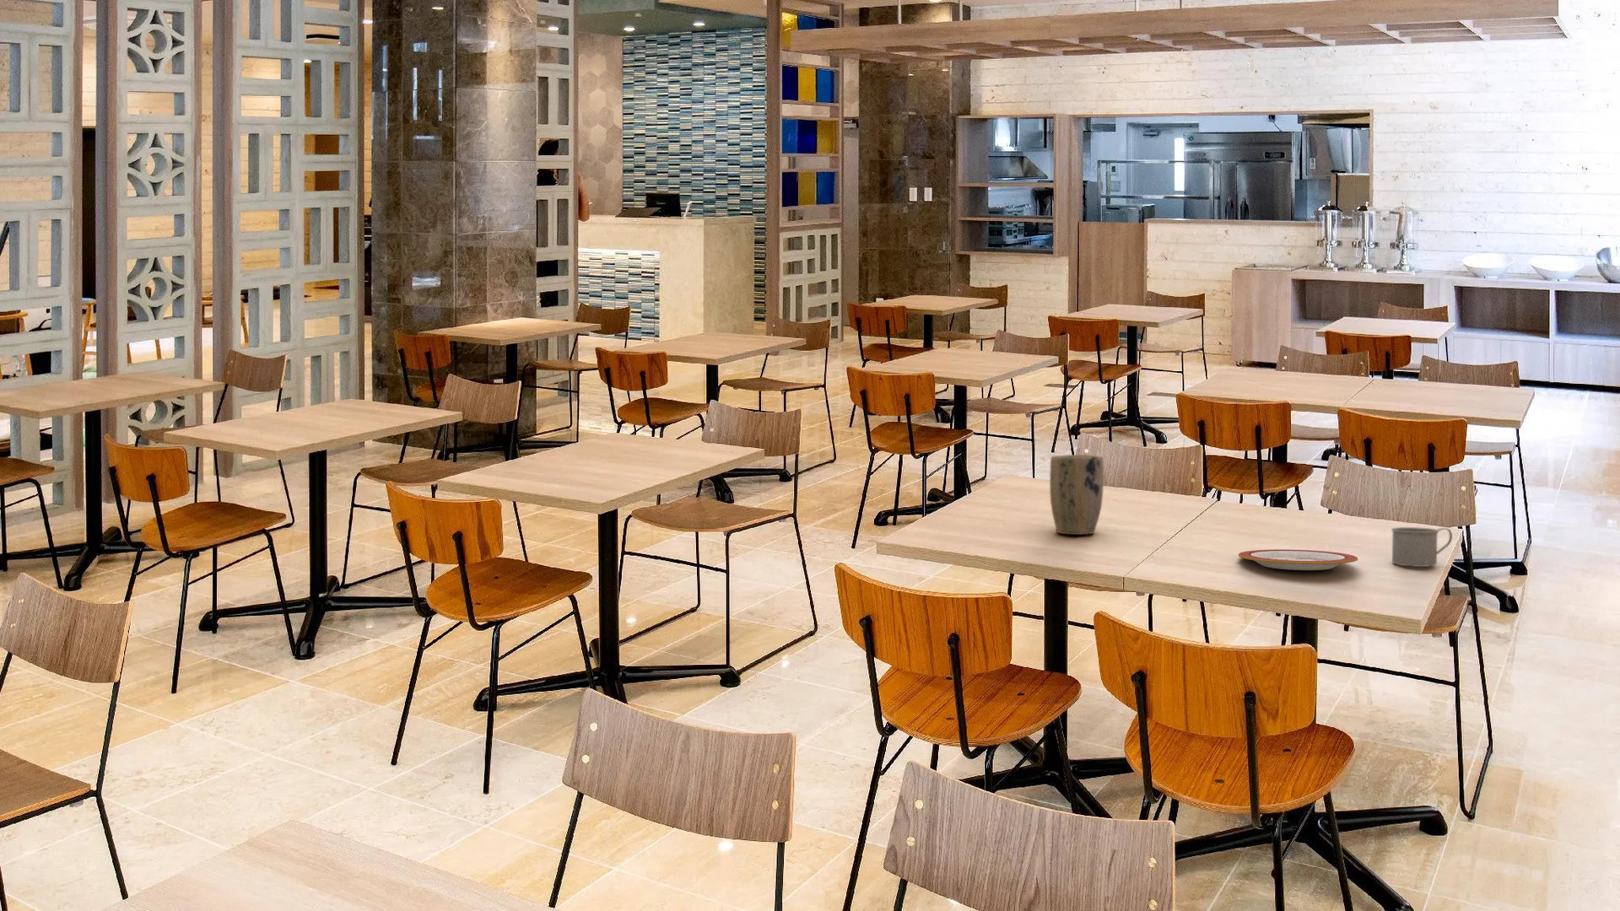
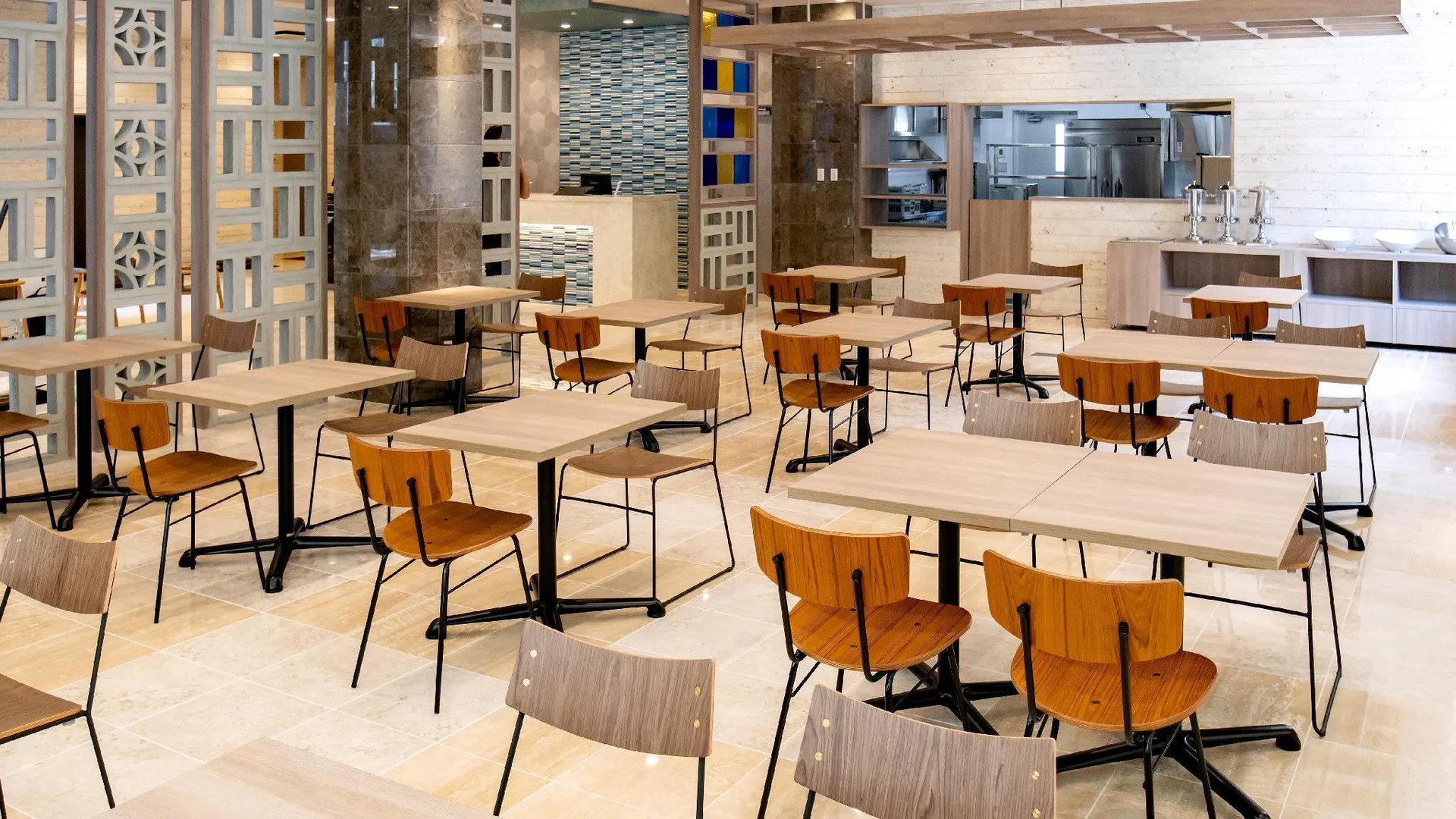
- mug [1391,526,1453,567]
- plant pot [1049,454,1105,536]
- plate [1237,548,1359,571]
